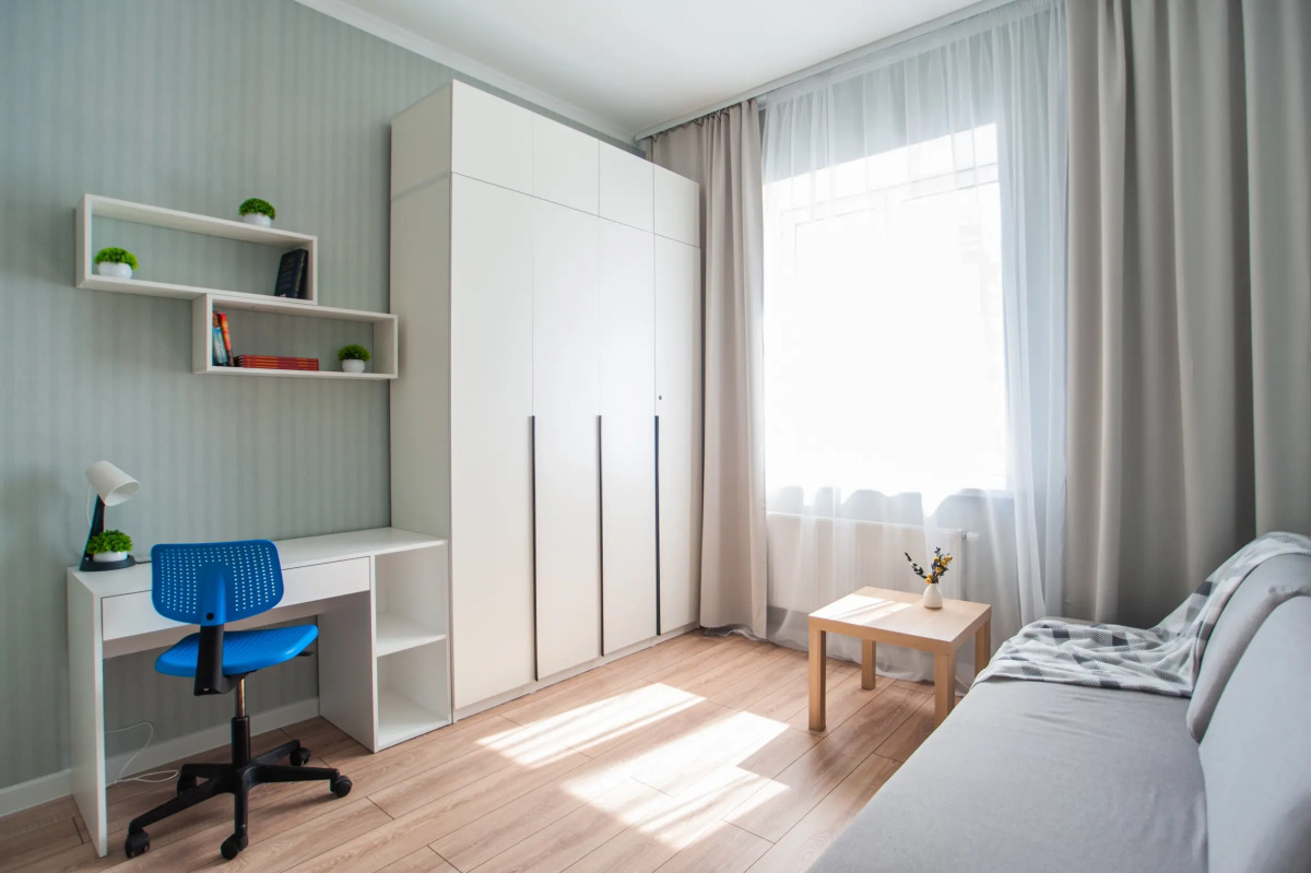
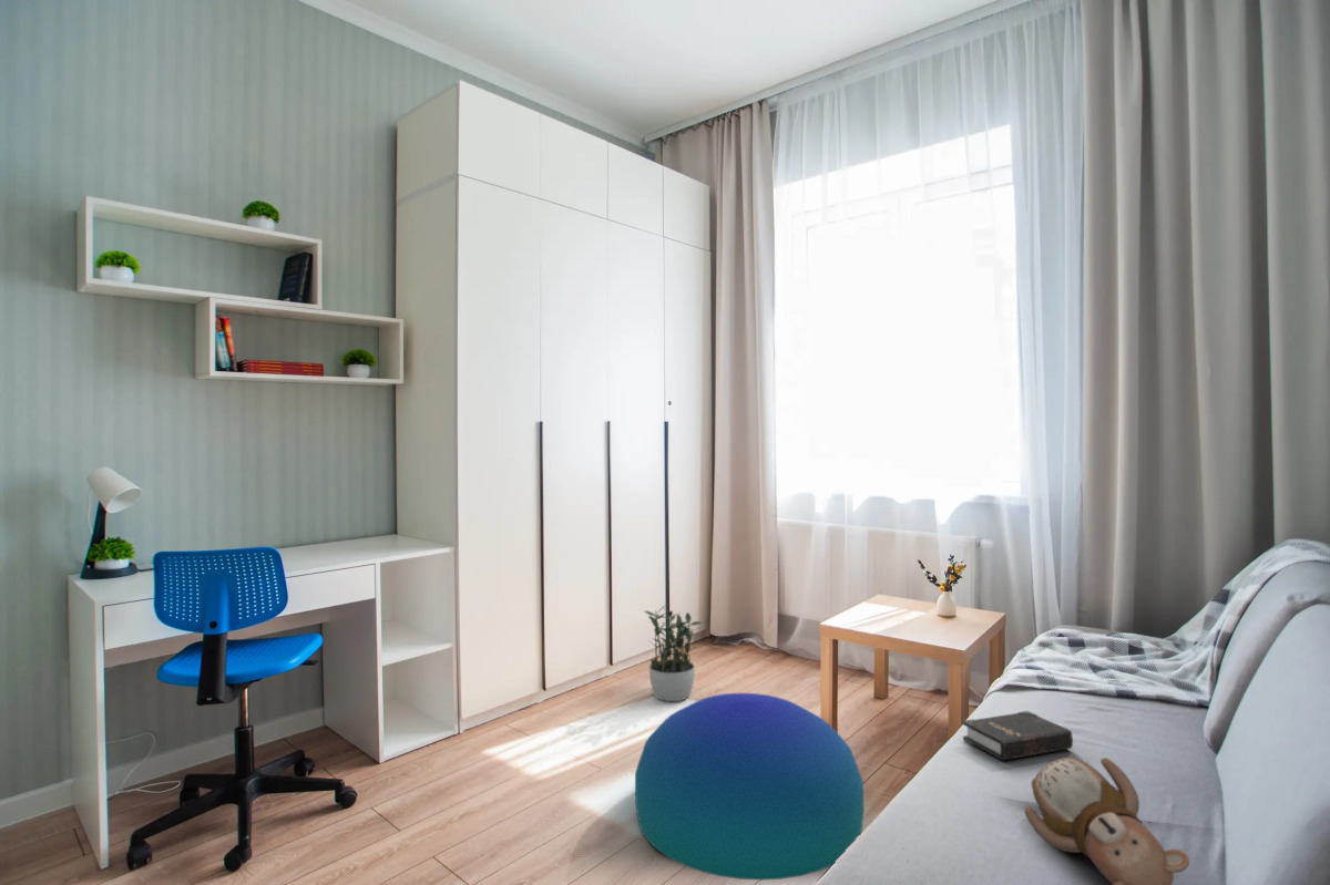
+ pouf [634,692,866,882]
+ hardback book [962,710,1074,762]
+ potted plant [644,604,703,702]
+ teddy bear [1023,757,1190,885]
